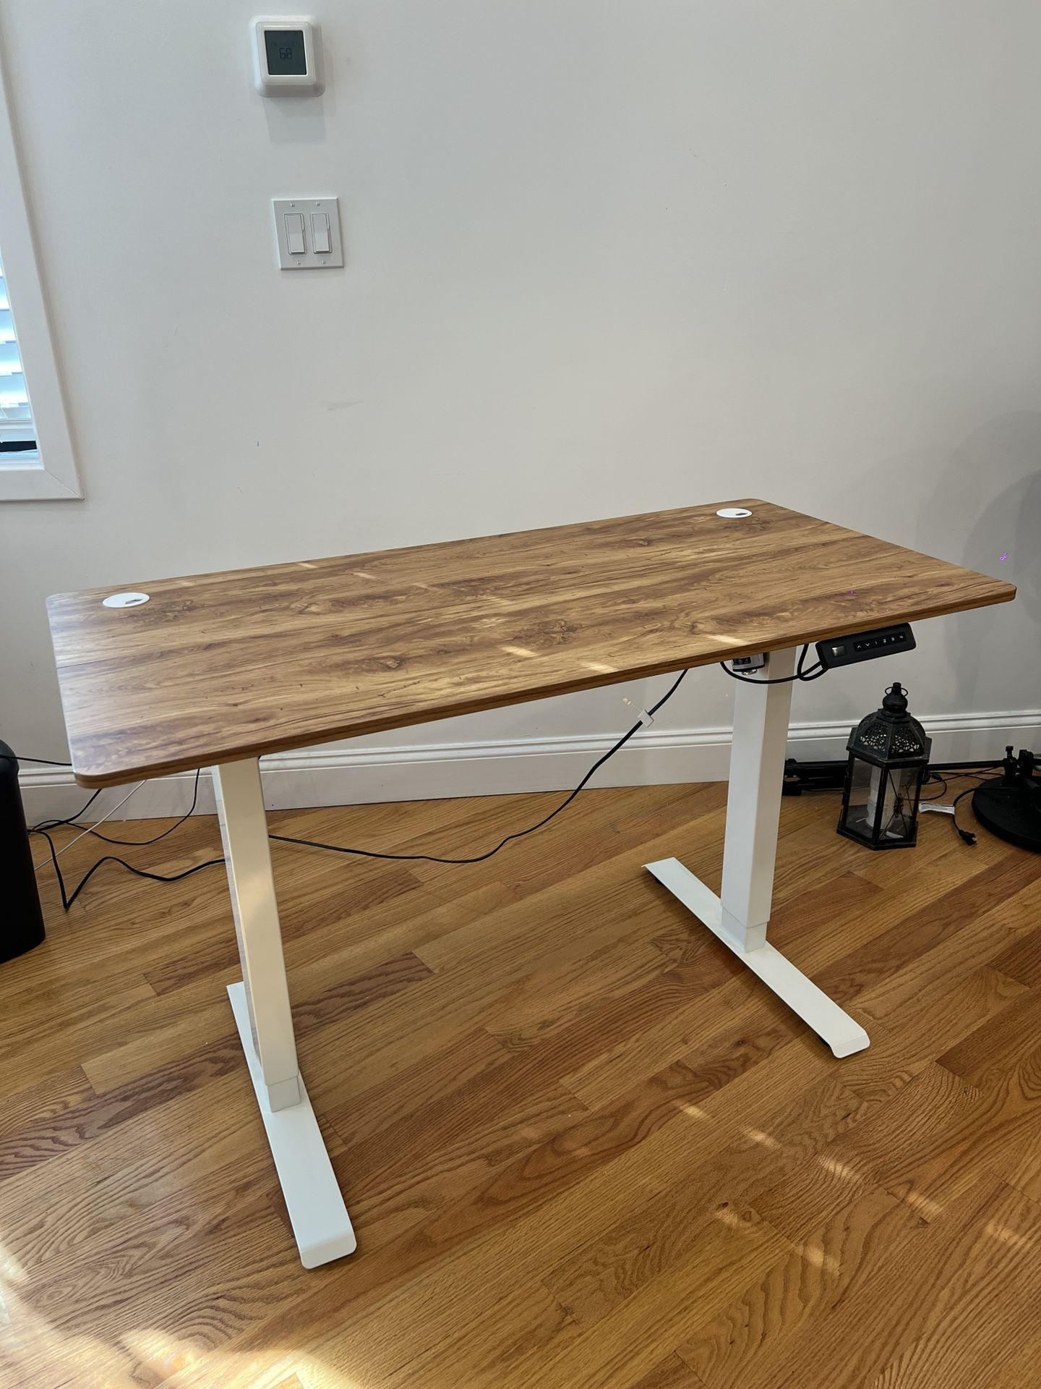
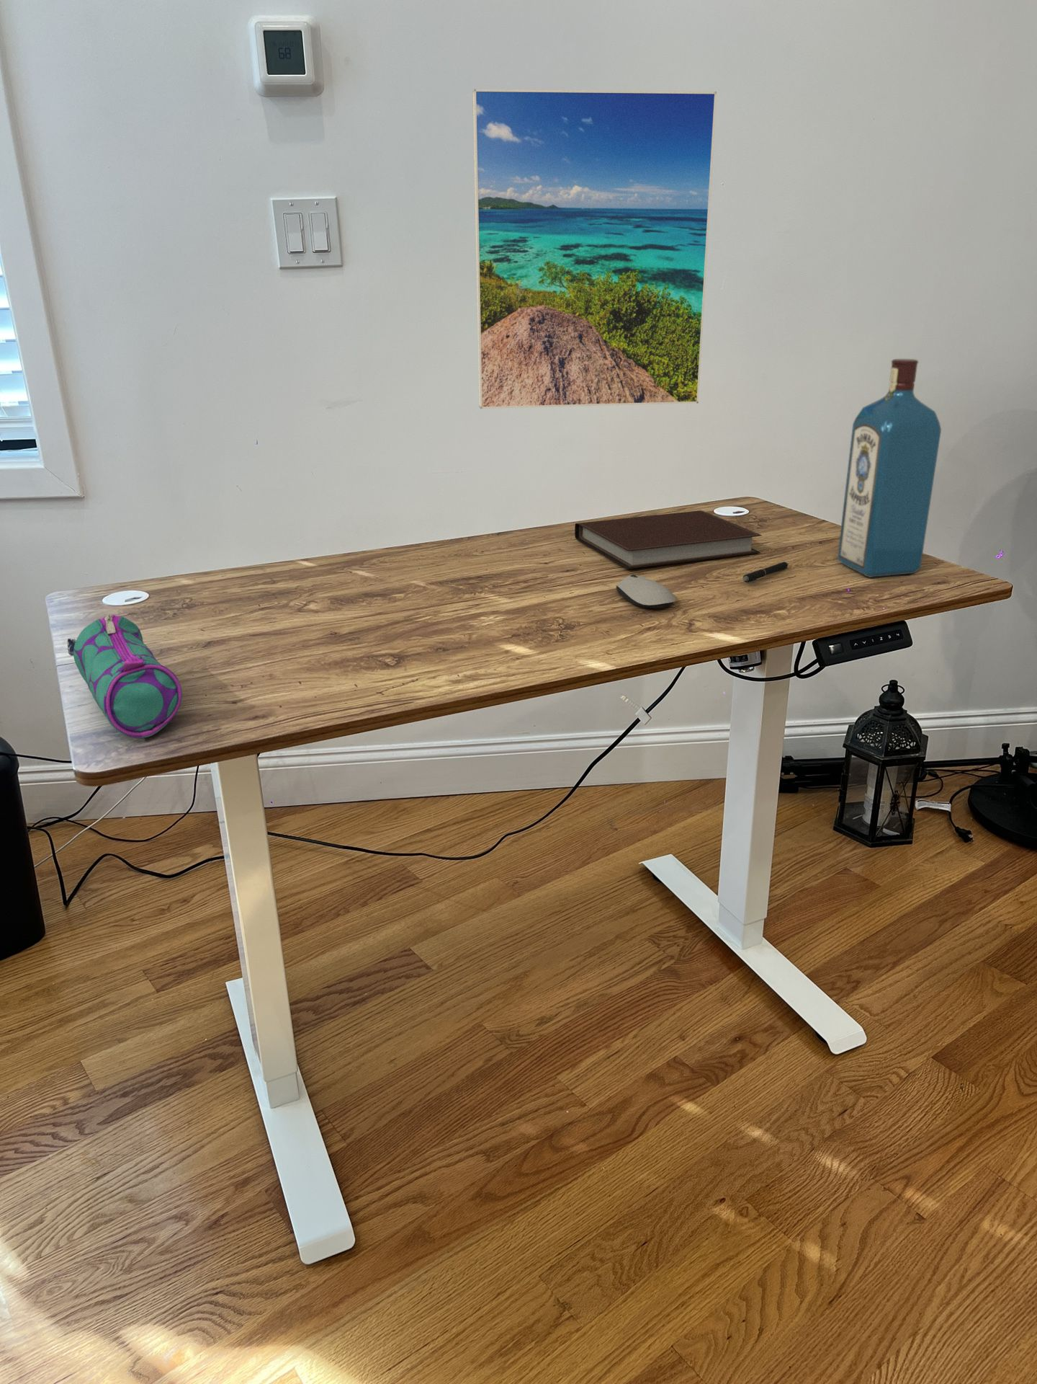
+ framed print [472,88,717,410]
+ pencil case [66,615,183,739]
+ notebook [574,510,761,570]
+ computer mouse [615,574,676,609]
+ pen [742,561,790,584]
+ liquor [837,359,942,578]
